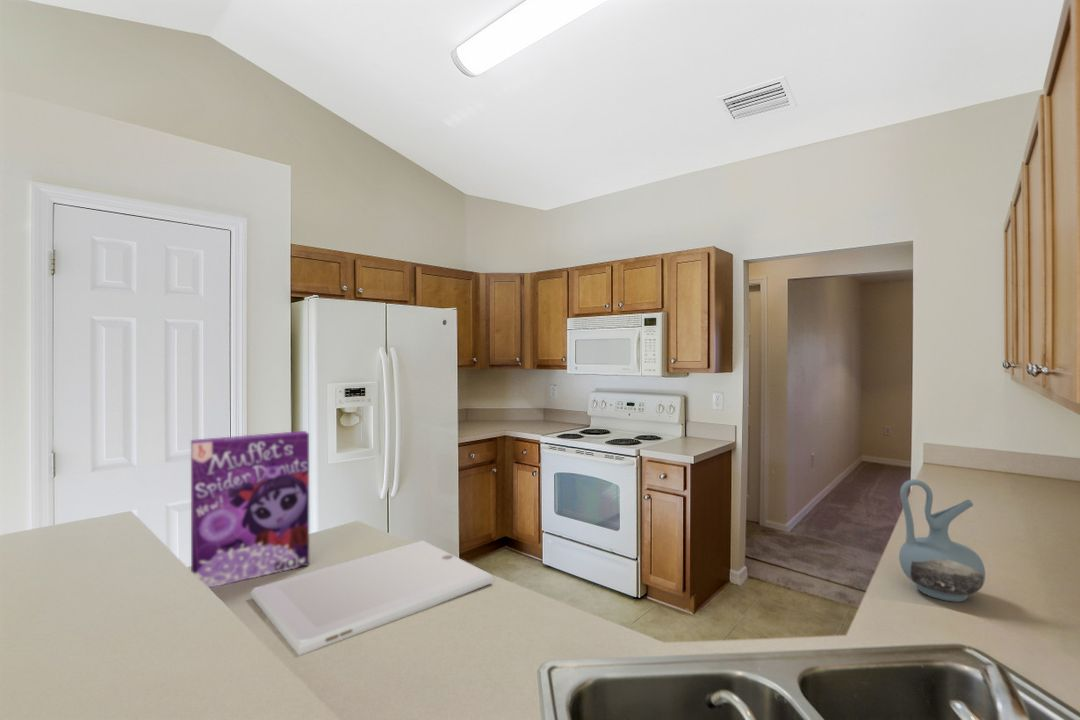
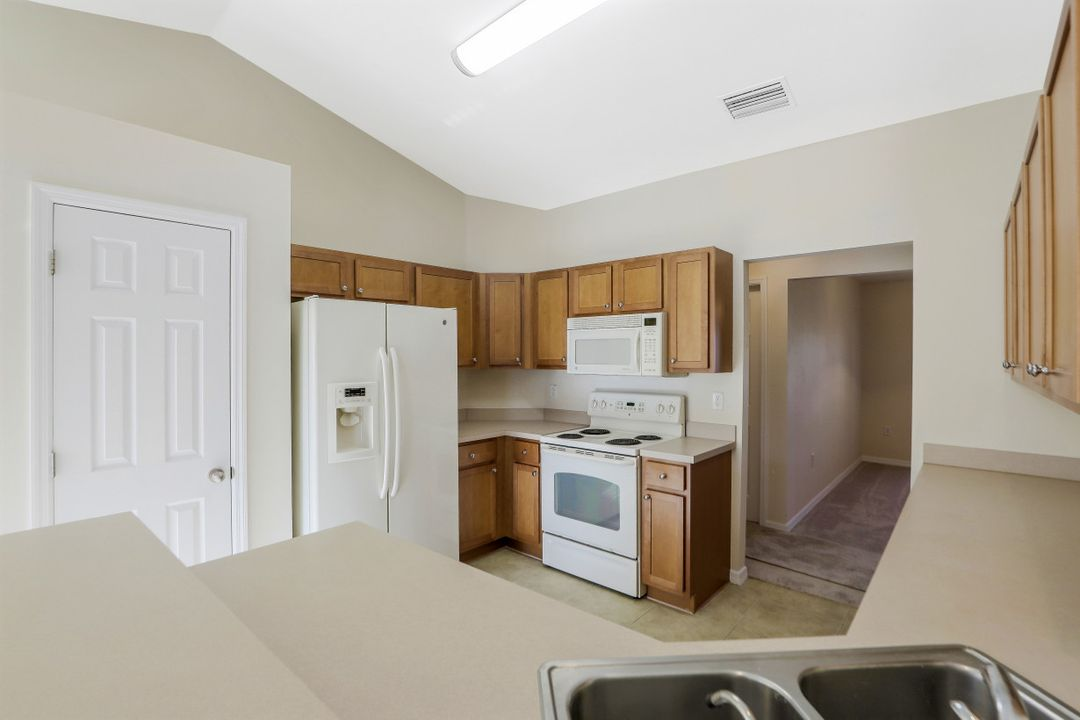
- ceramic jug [898,478,986,603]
- cereal box [190,430,310,589]
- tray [249,539,494,657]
